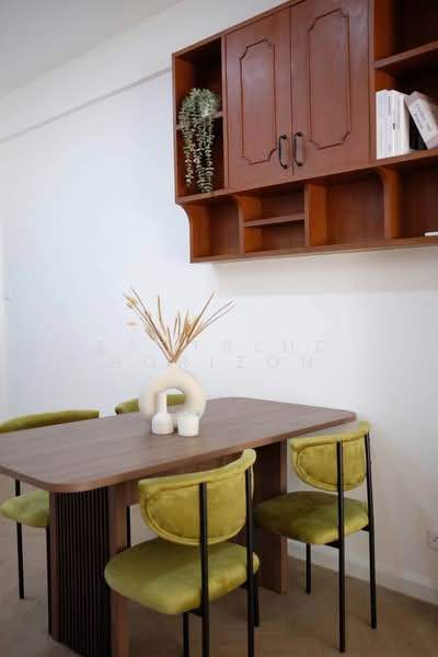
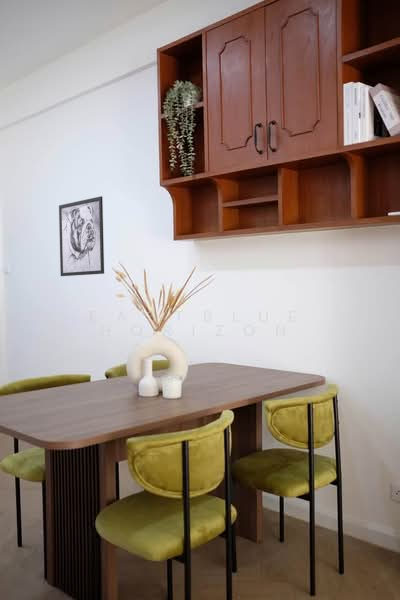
+ wall art [58,195,105,277]
